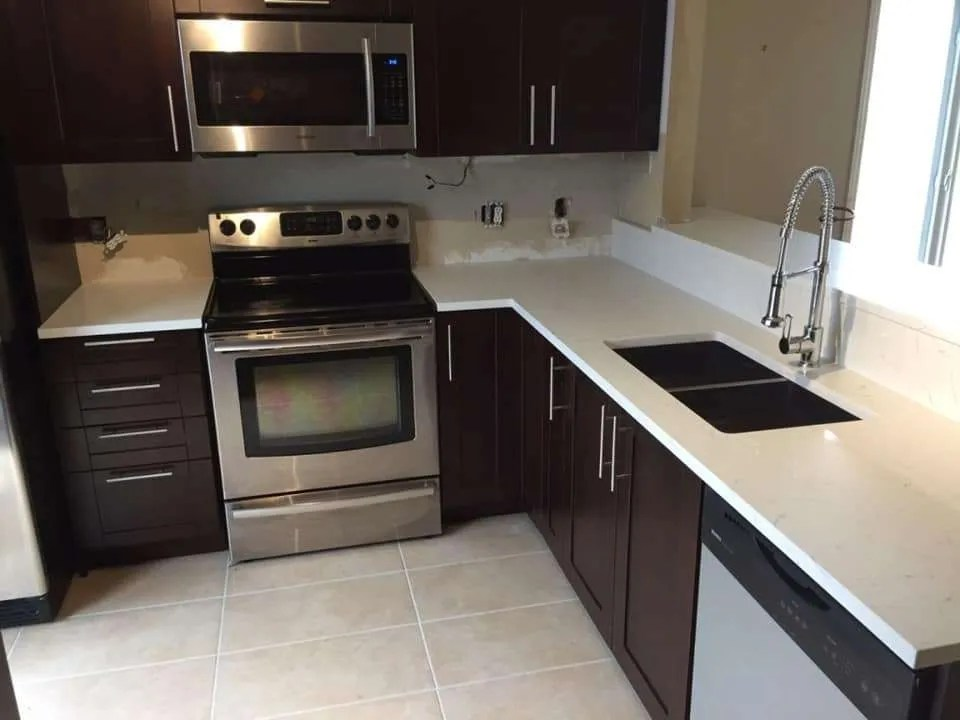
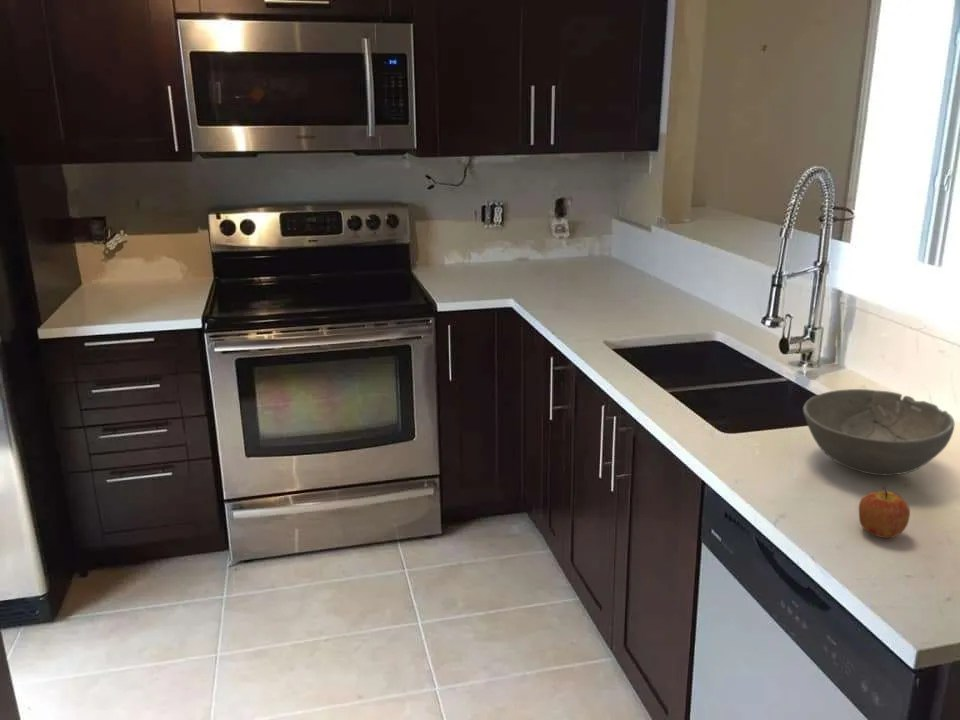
+ bowl [802,388,955,477]
+ apple [858,485,911,539]
